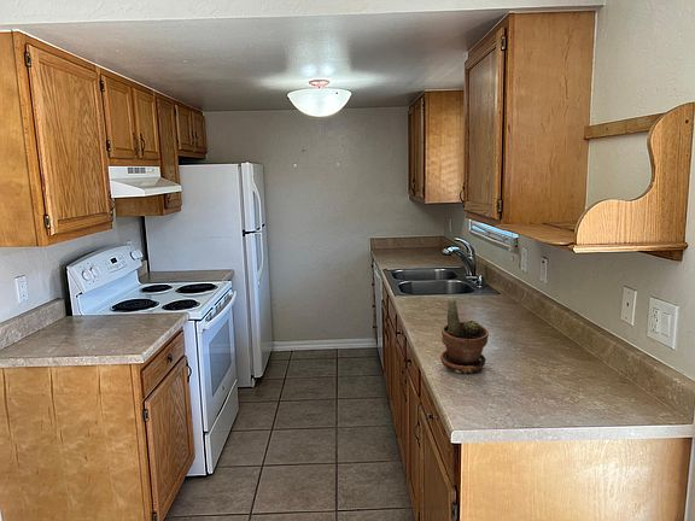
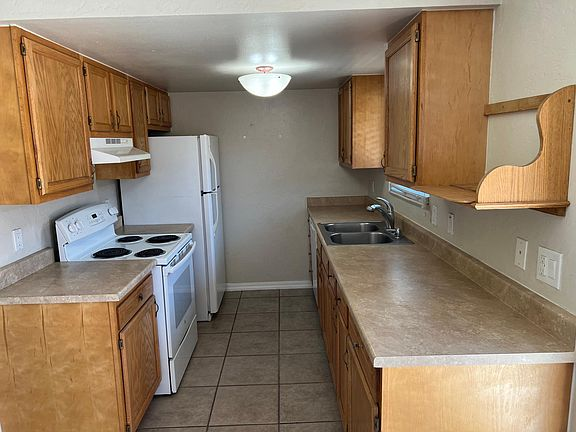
- potted plant [439,298,490,375]
